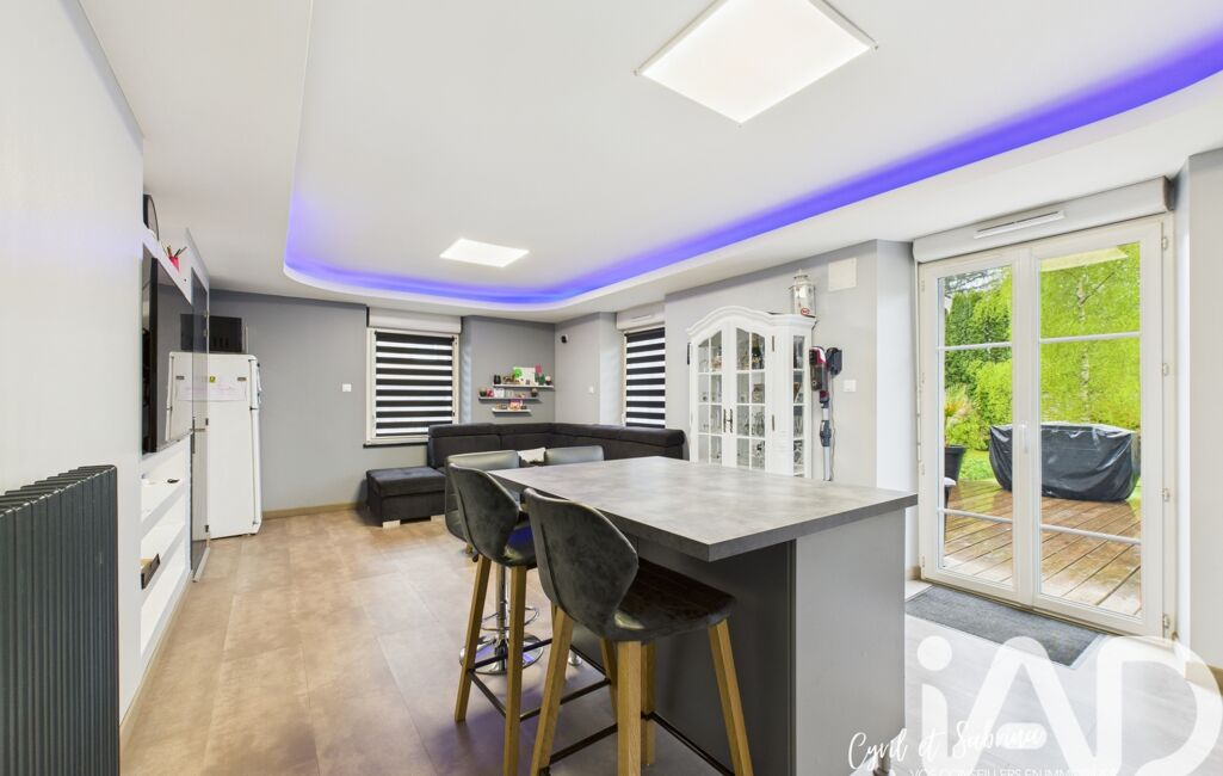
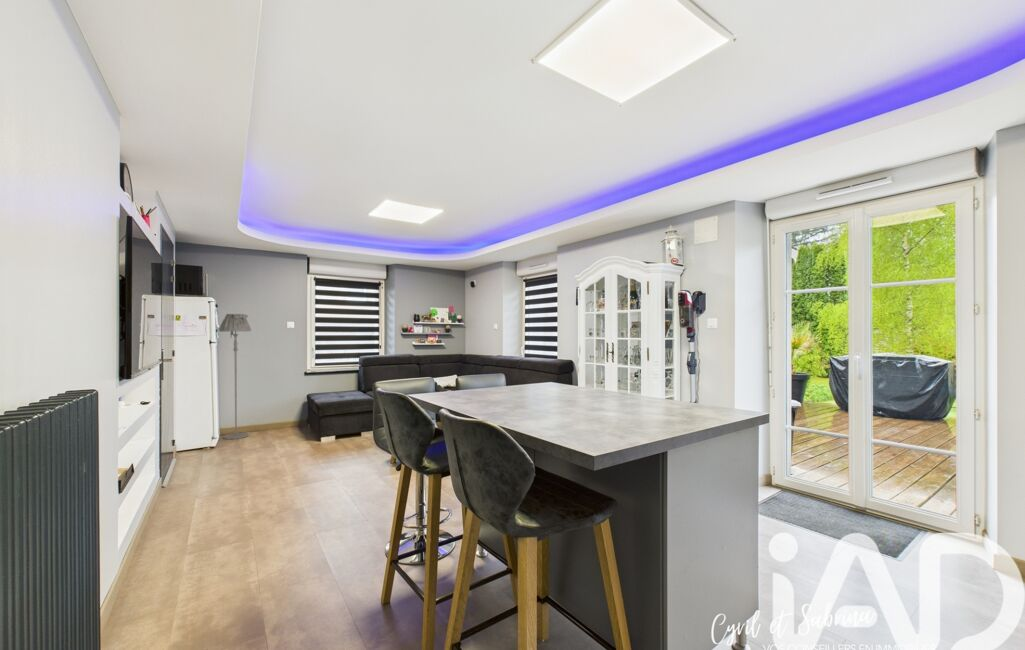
+ floor lamp [218,313,252,440]
